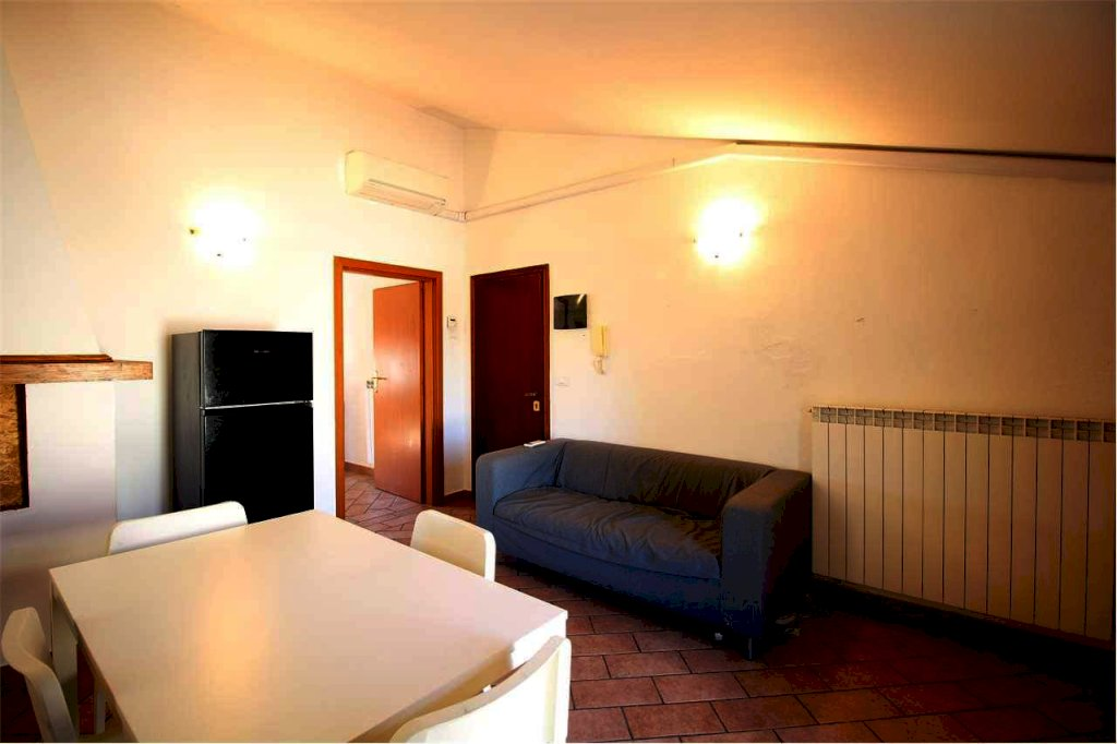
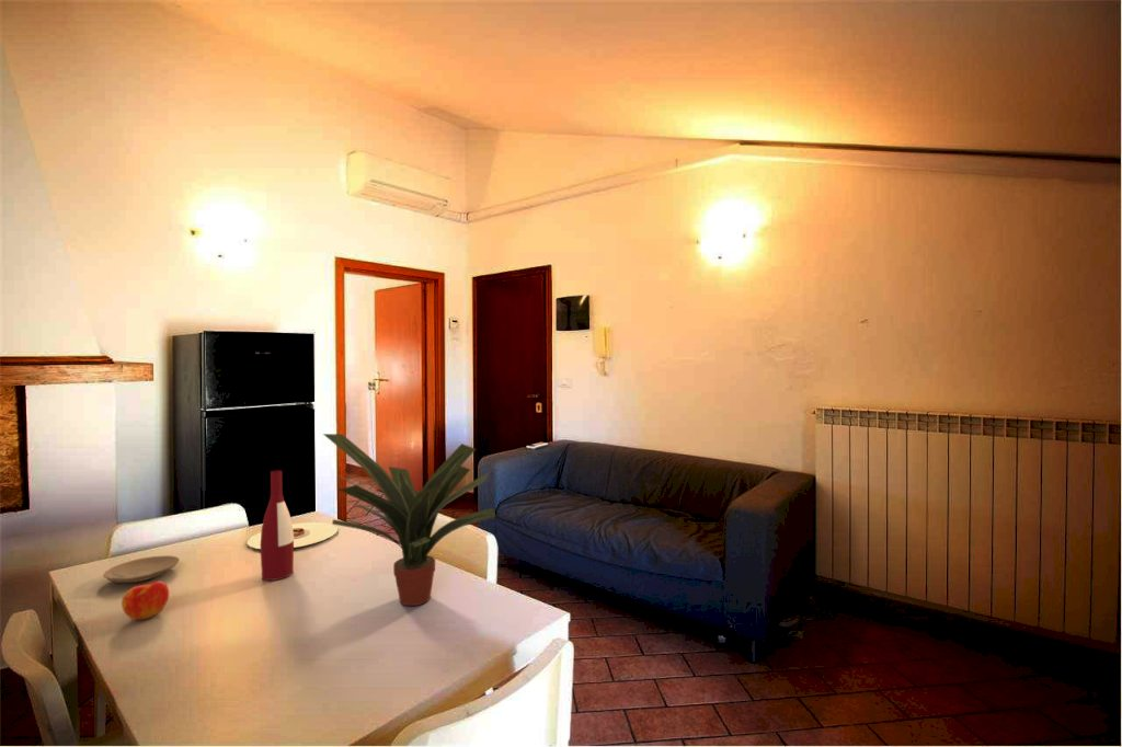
+ plate [247,521,339,550]
+ alcohol [260,469,295,582]
+ potted plant [322,433,497,607]
+ plate [102,554,181,584]
+ apple [121,581,170,621]
